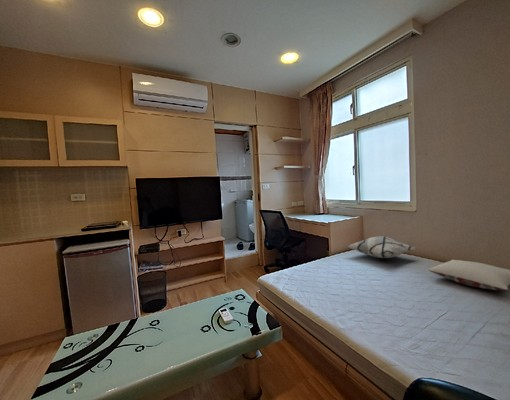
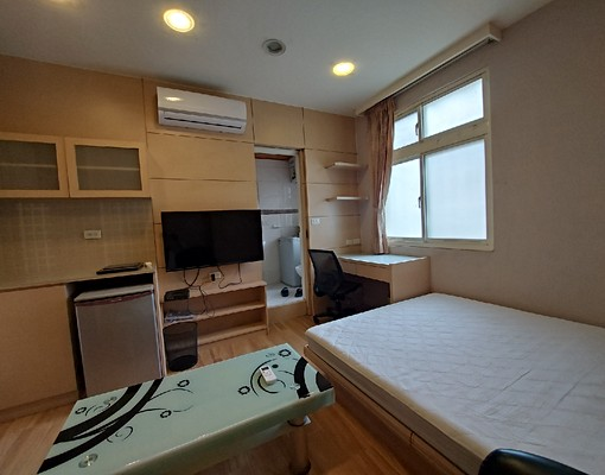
- pillow [427,259,510,291]
- decorative pillow [347,235,416,259]
